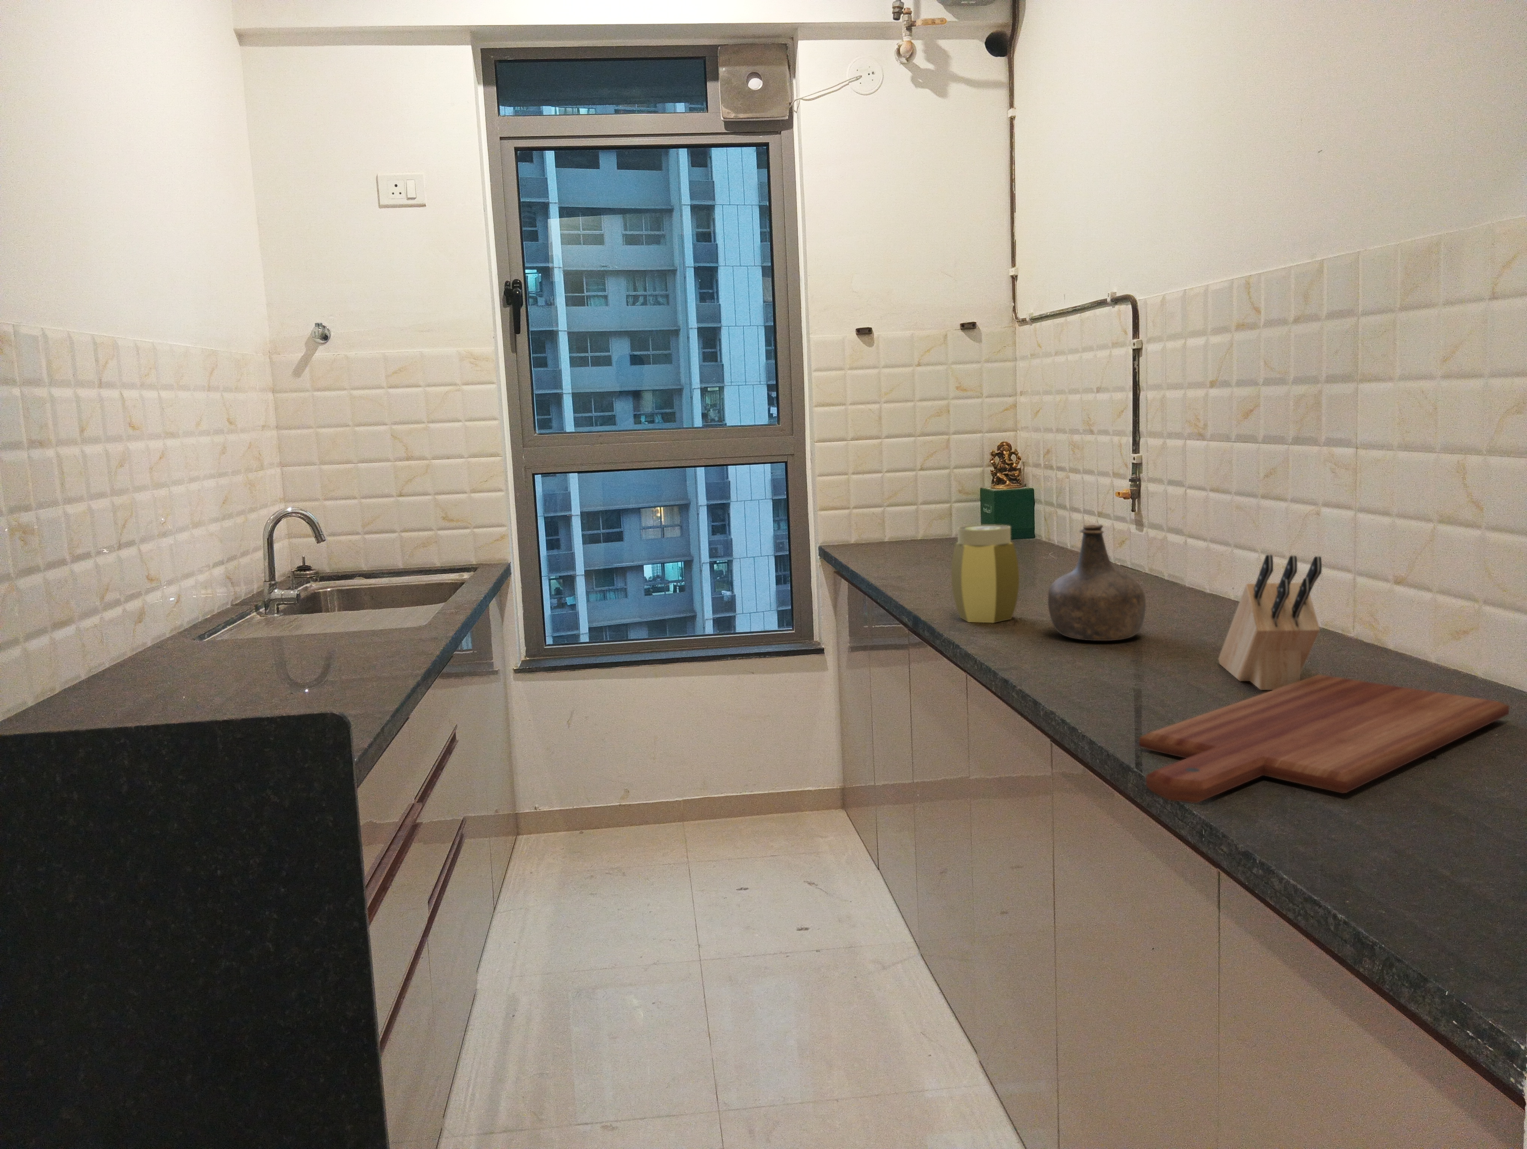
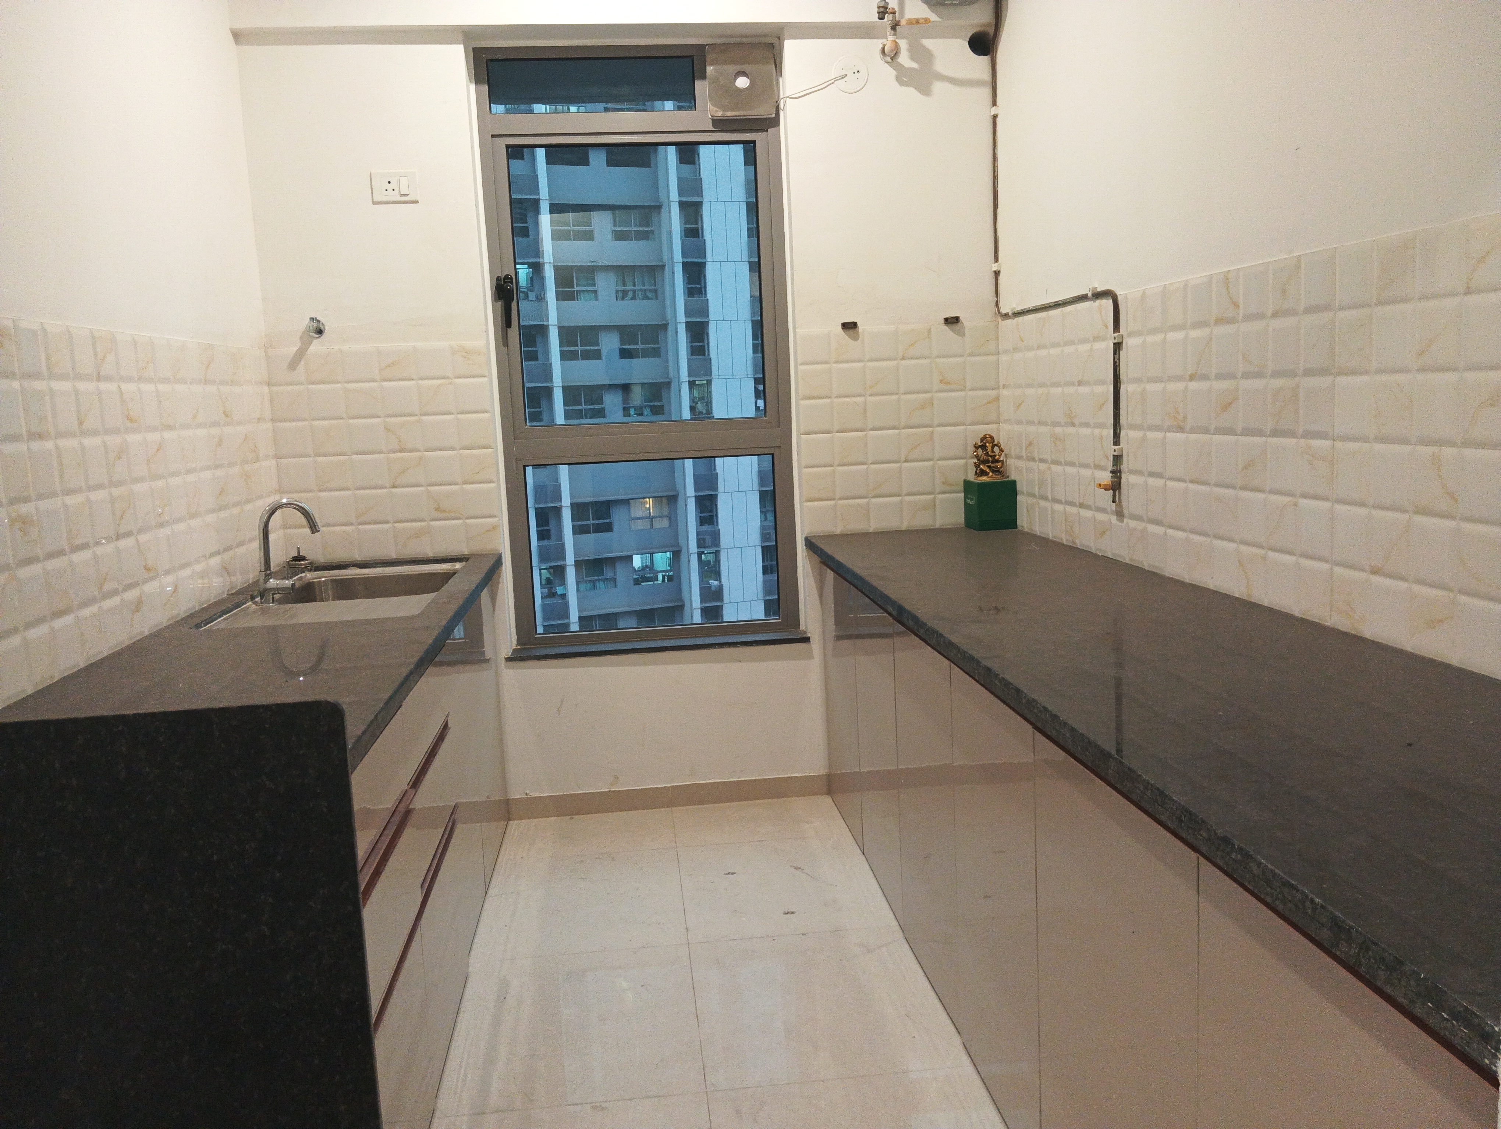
- bottle [1048,524,1147,641]
- knife block [1218,554,1322,690]
- jar [951,524,1020,623]
- cutting board [1138,675,1509,804]
